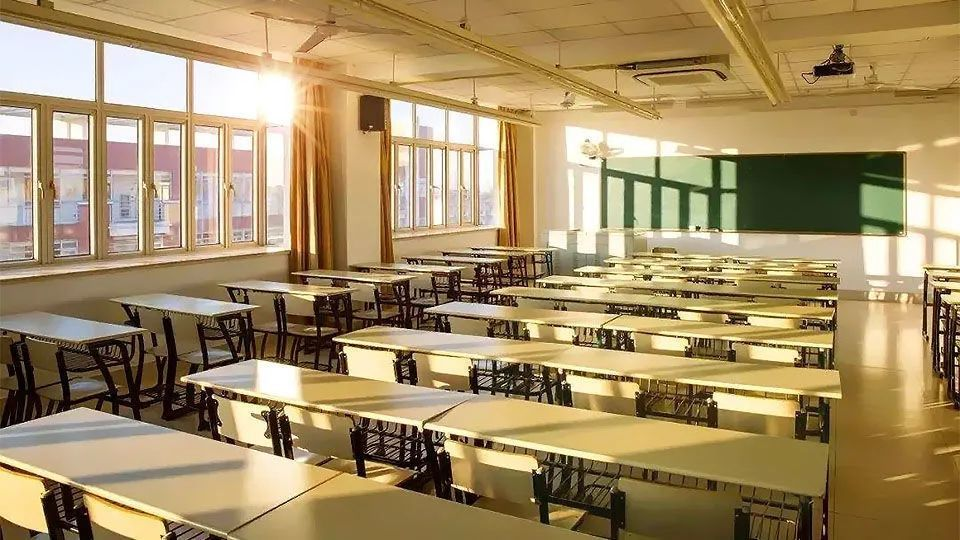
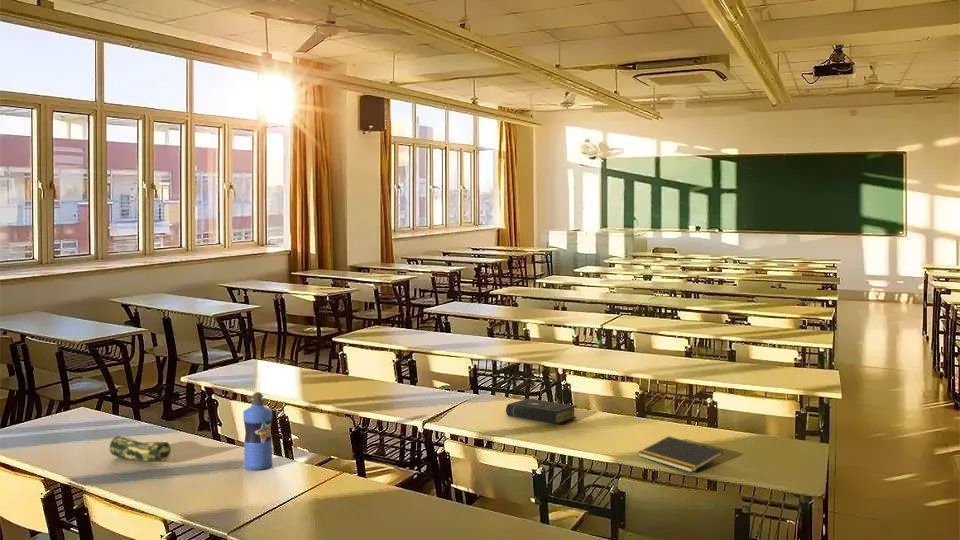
+ book [505,397,578,425]
+ notepad [637,435,724,473]
+ pencil case [109,435,172,463]
+ water bottle [242,391,273,471]
